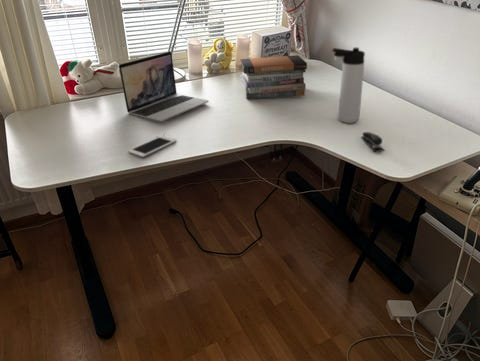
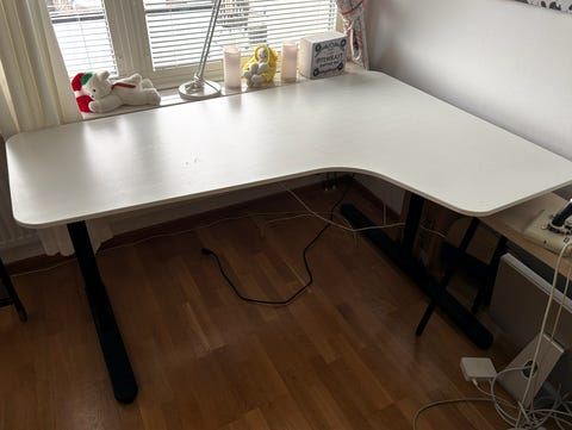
- laptop [118,50,210,122]
- cell phone [128,135,178,158]
- thermos bottle [331,47,366,124]
- book stack [239,54,308,100]
- stapler [360,131,386,153]
